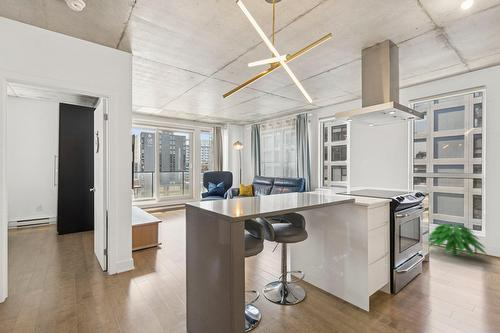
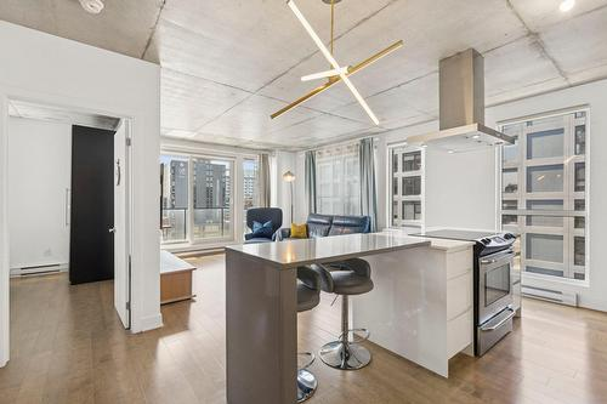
- indoor plant [428,220,488,257]
